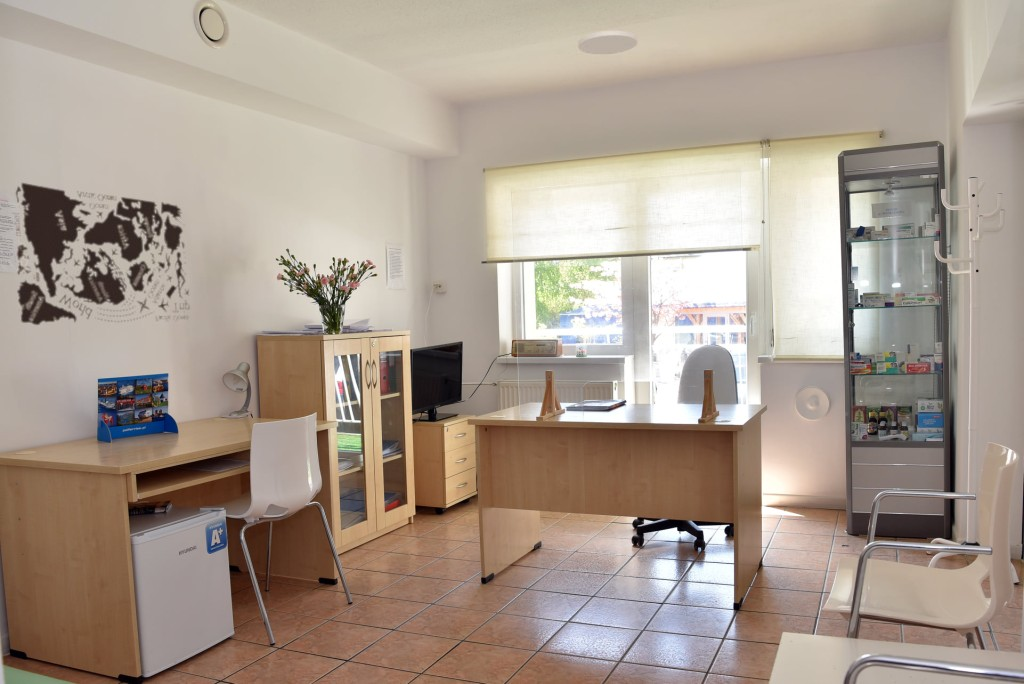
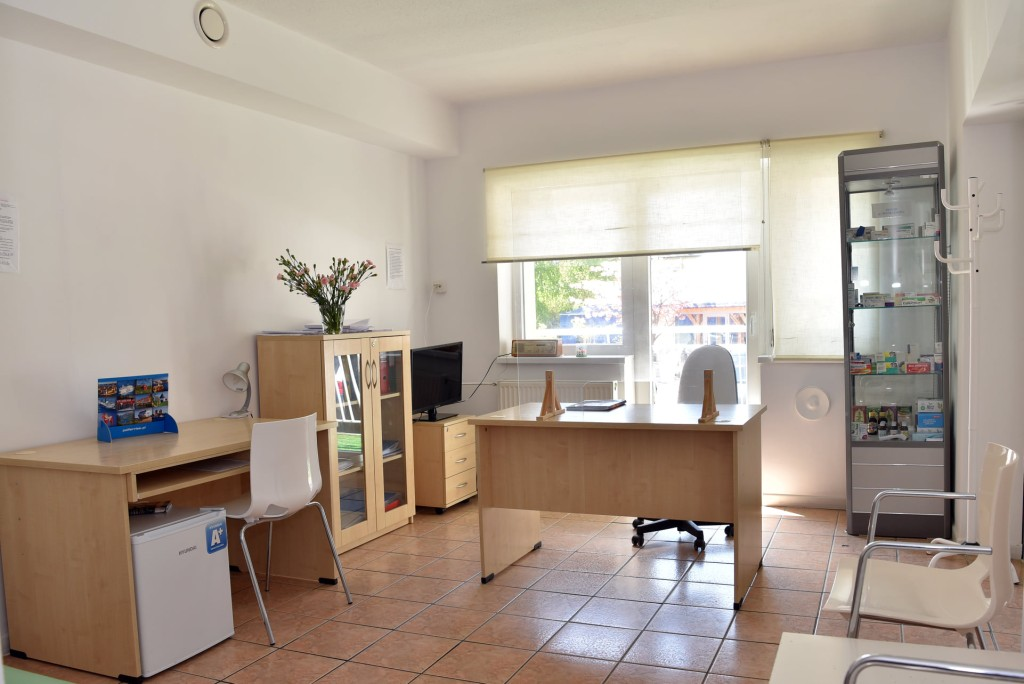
- map [11,182,191,326]
- ceiling light [577,30,638,55]
